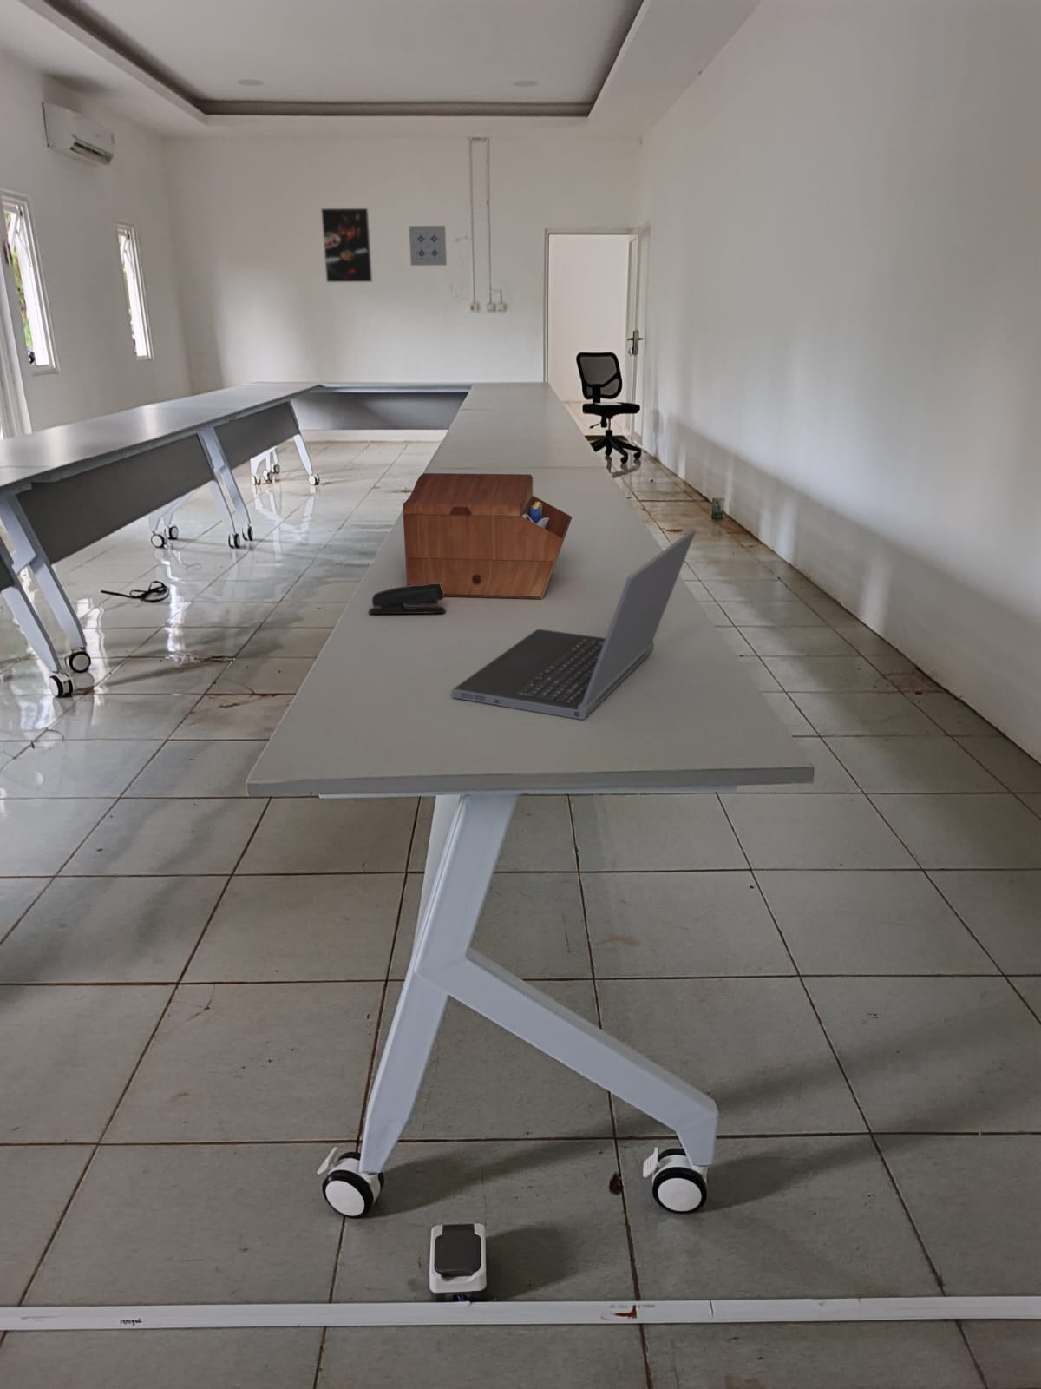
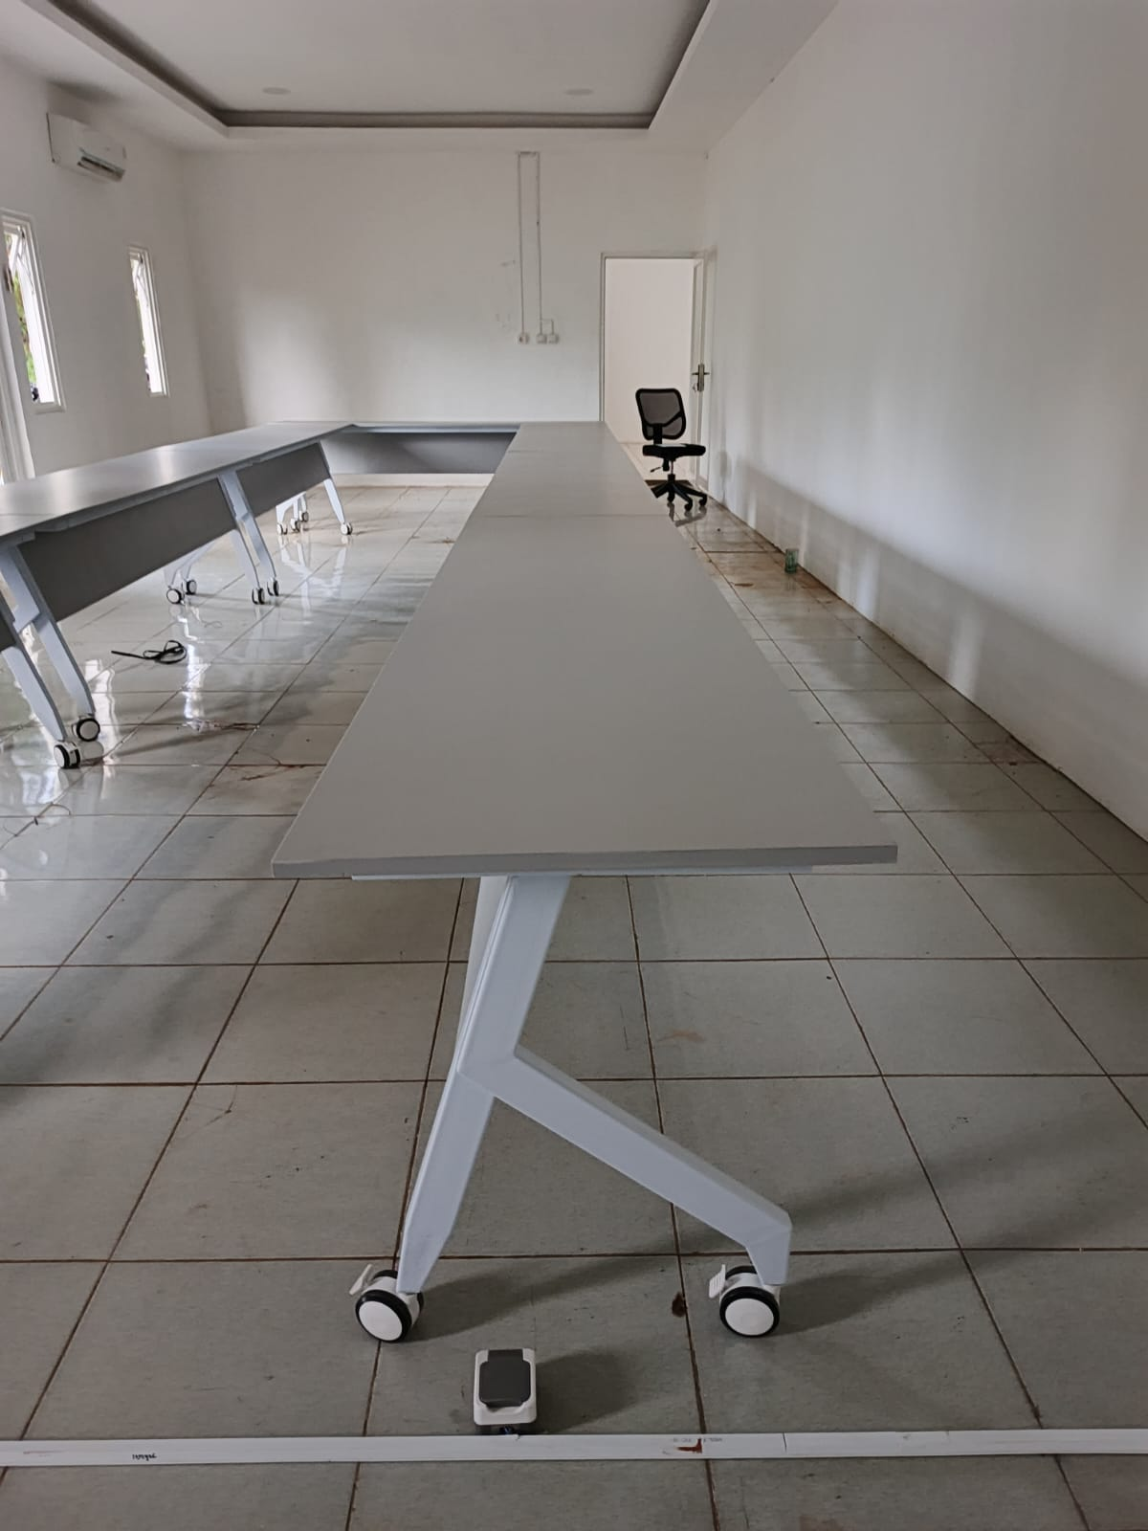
- sewing box [401,472,573,599]
- laptop computer [452,528,697,721]
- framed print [320,208,373,283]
- stapler [367,583,447,615]
- wall art [408,225,447,267]
